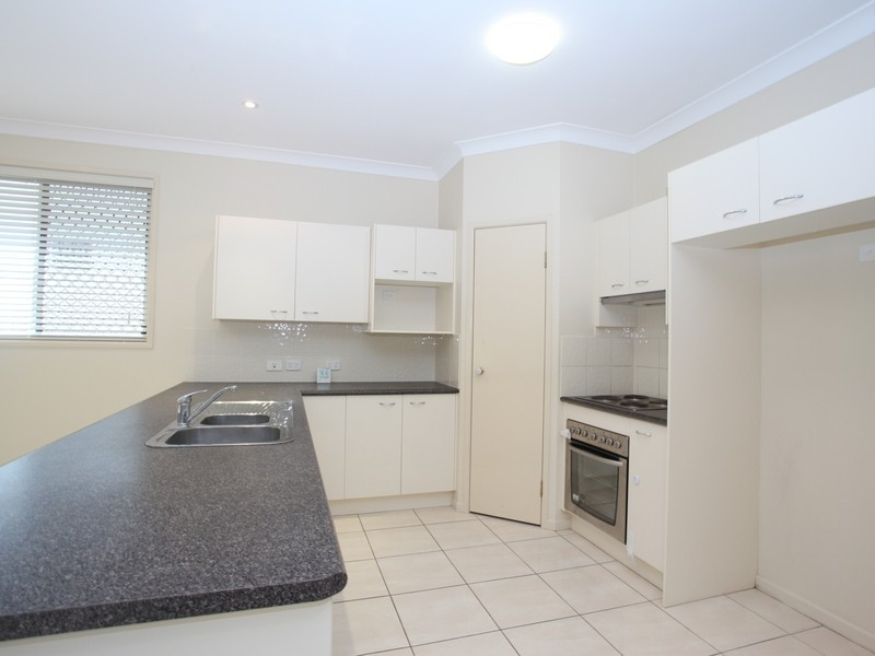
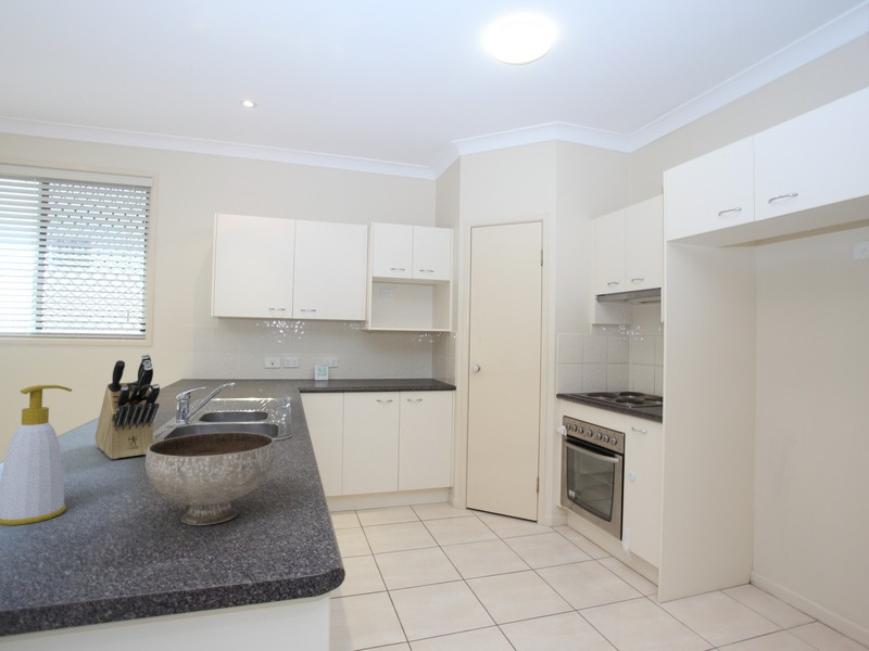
+ knife block [95,353,161,460]
+ soap bottle [0,384,73,526]
+ bowl [144,431,276,526]
